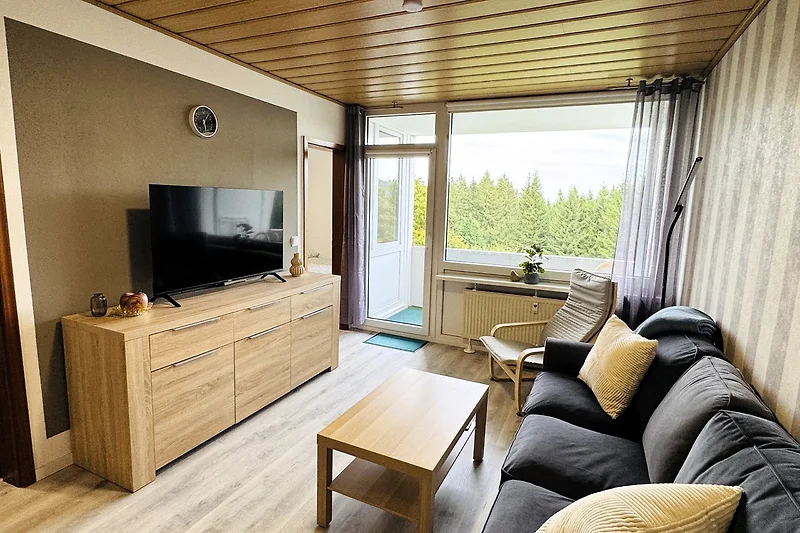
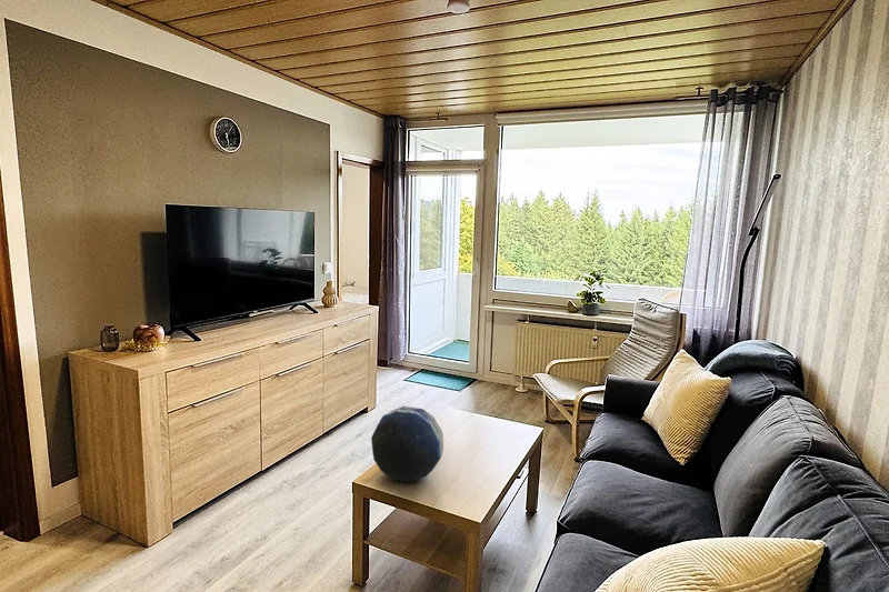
+ decorative orb [370,405,444,483]
